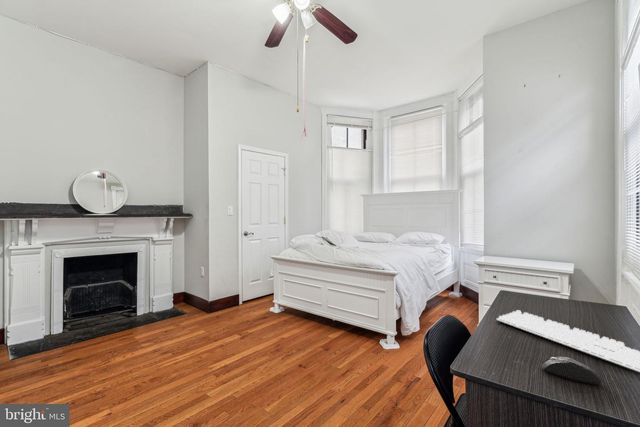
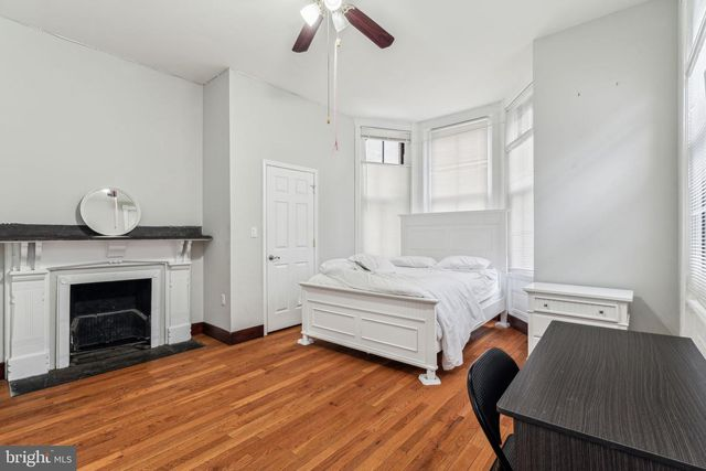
- mouse [540,356,604,385]
- keyboard [495,309,640,374]
